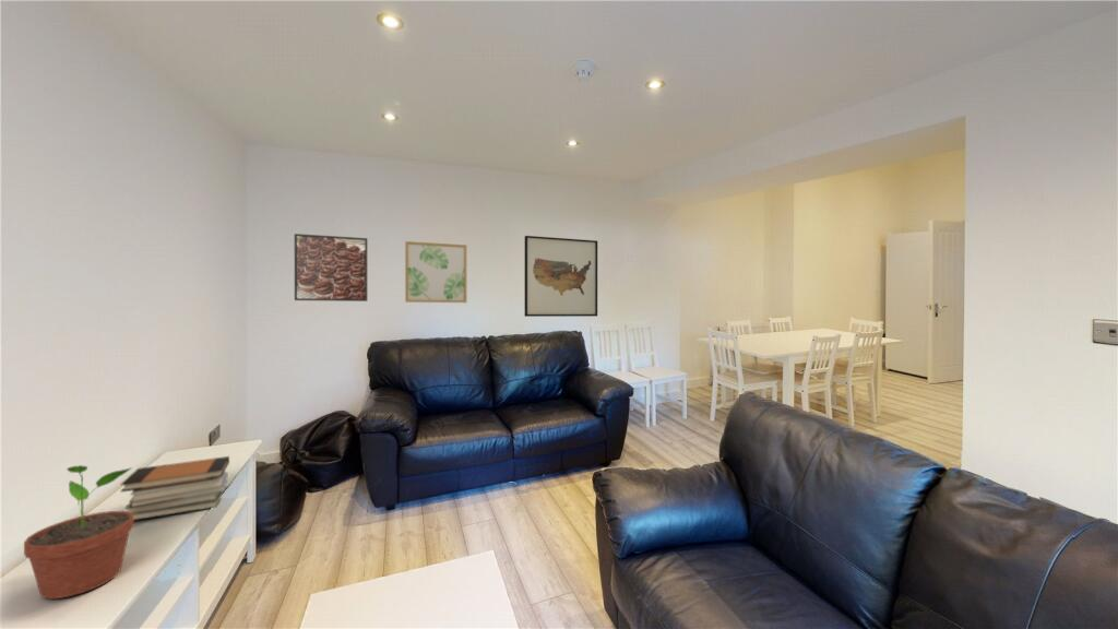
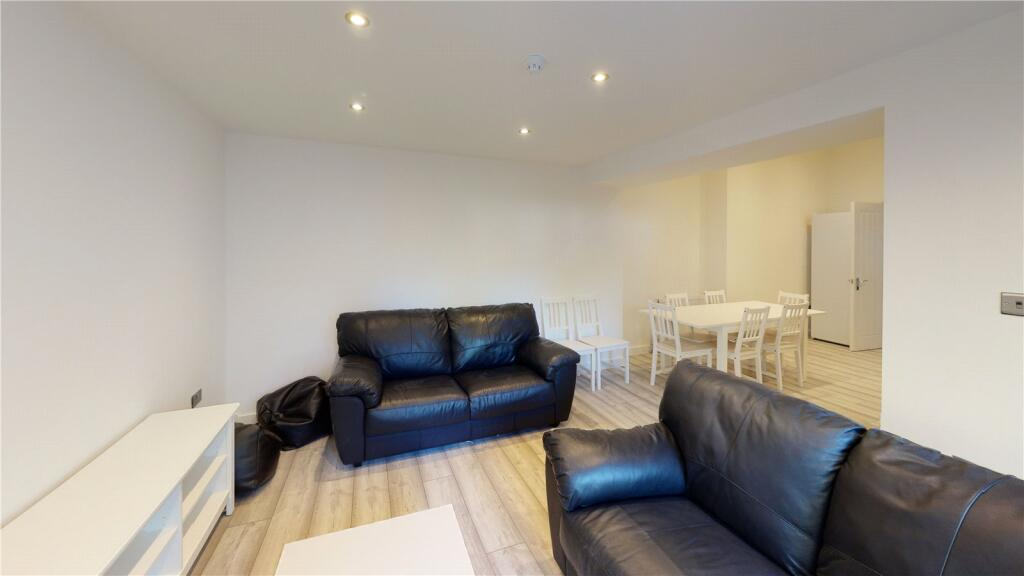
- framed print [294,233,368,302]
- wall art [404,240,467,304]
- potted plant [23,464,134,600]
- wall art [524,235,598,318]
- book stack [119,455,230,522]
